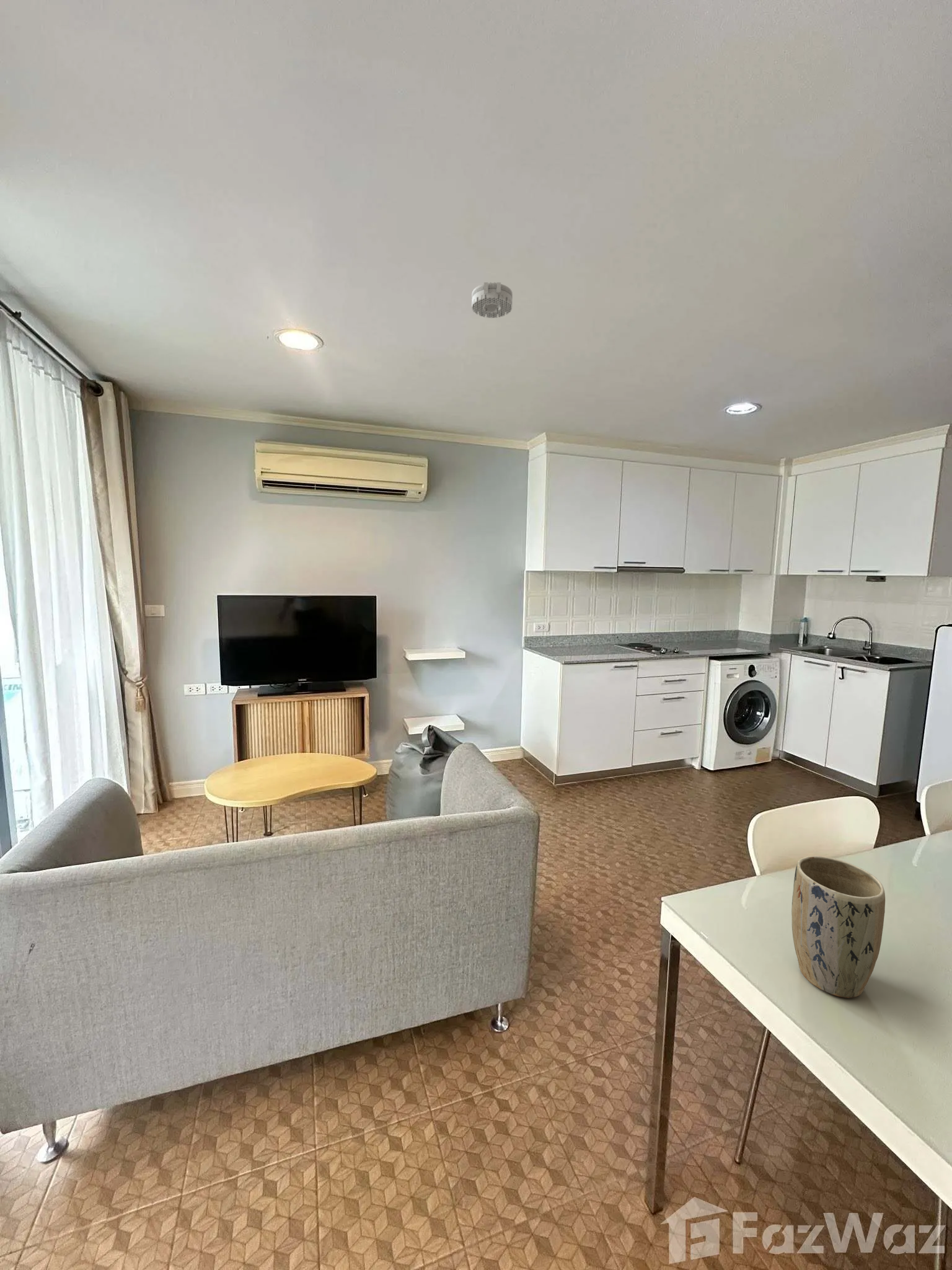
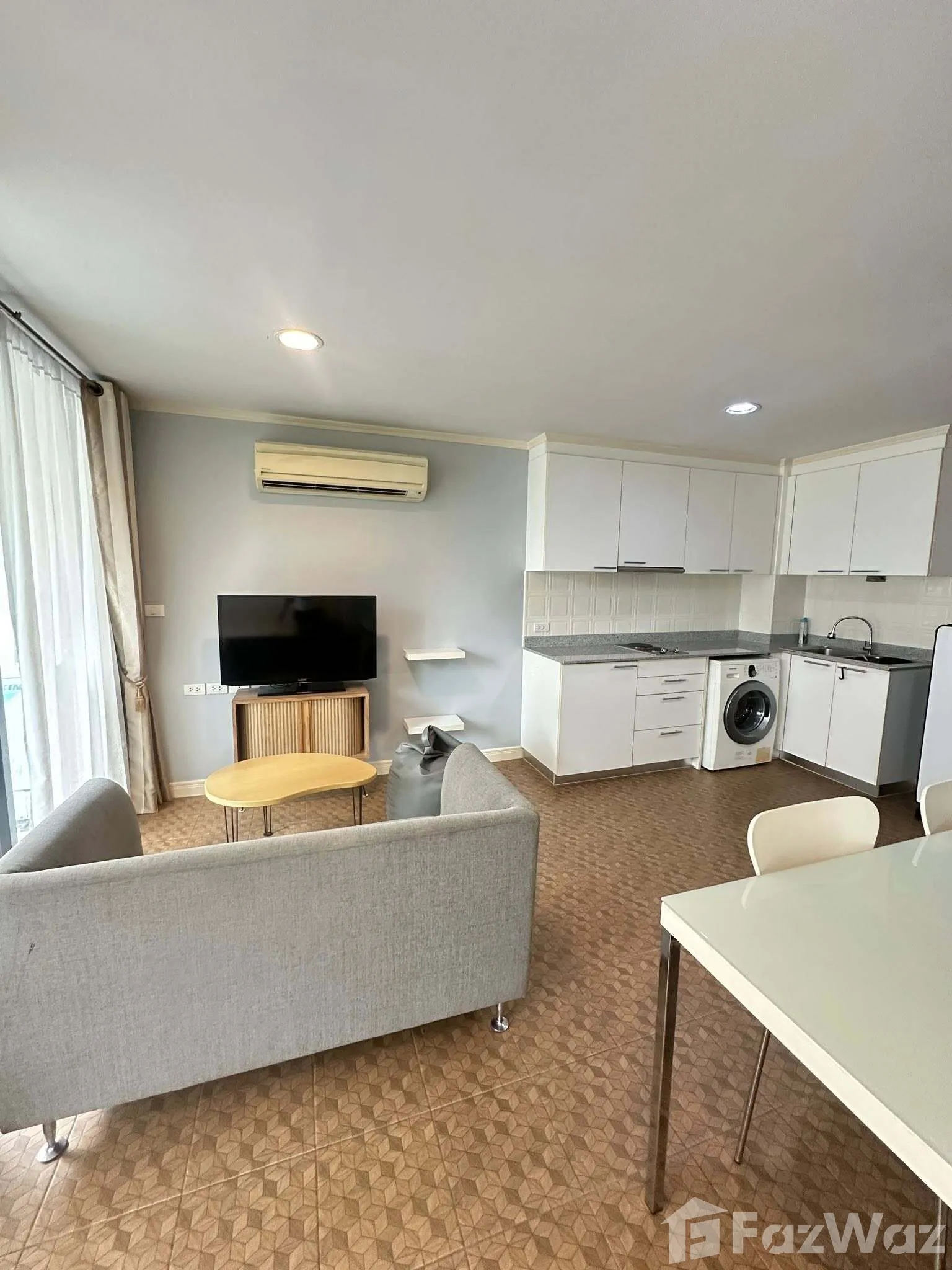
- smoke detector [471,282,513,319]
- plant pot [791,856,886,998]
